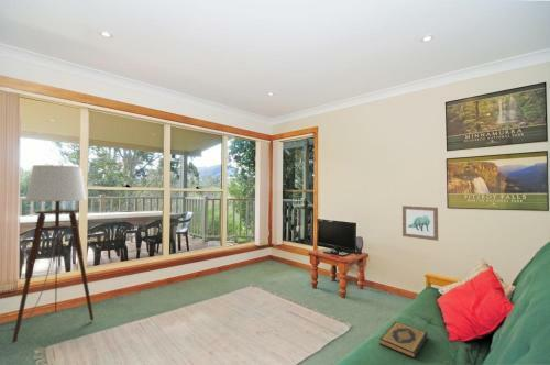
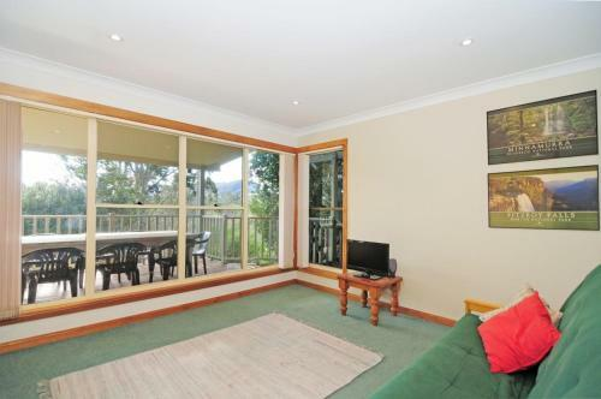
- floor lamp [0,164,95,343]
- wall art [402,204,439,242]
- hardback book [378,321,429,360]
